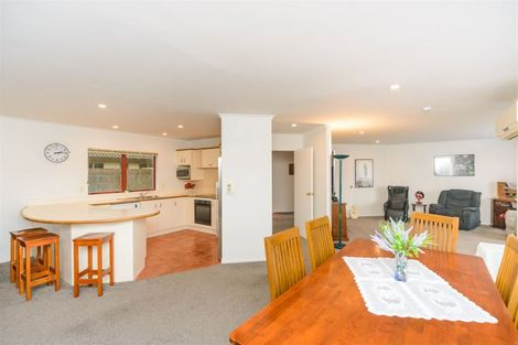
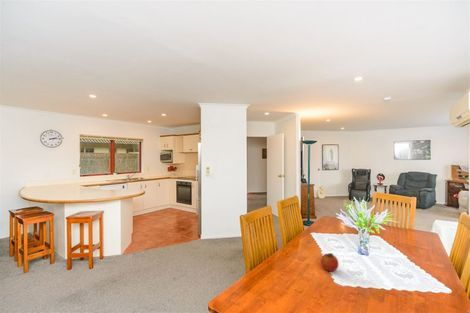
+ fruit [320,252,340,272]
